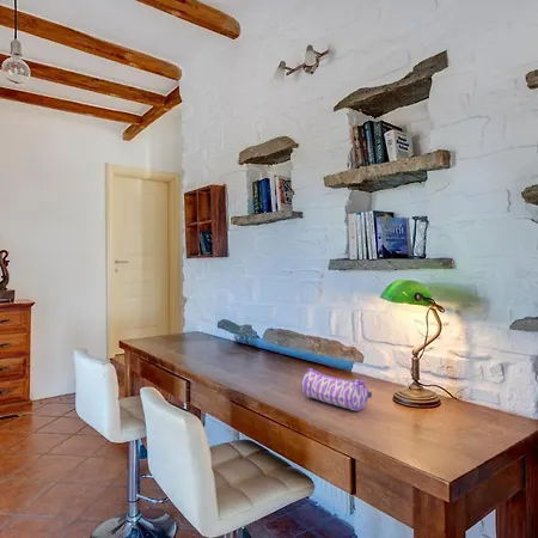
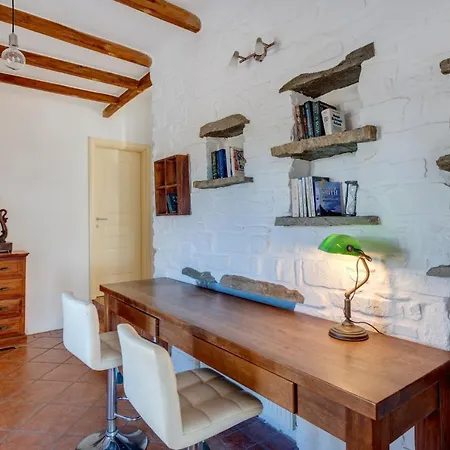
- pencil case [300,367,373,412]
